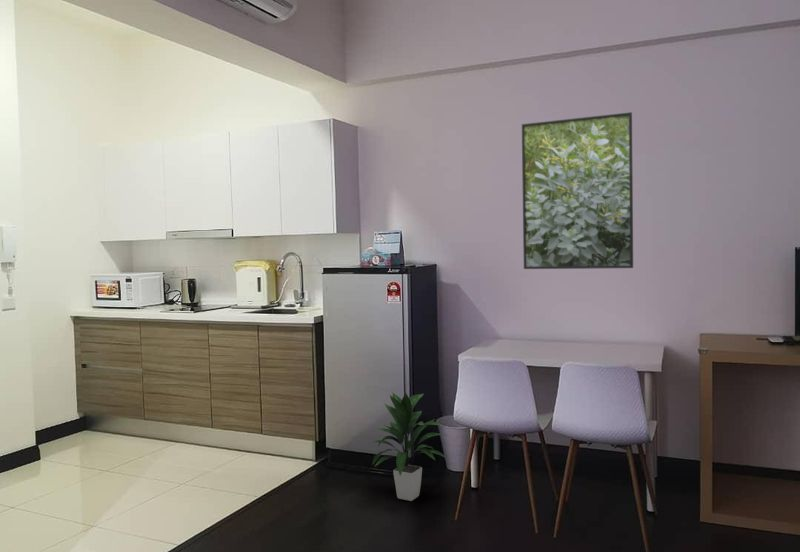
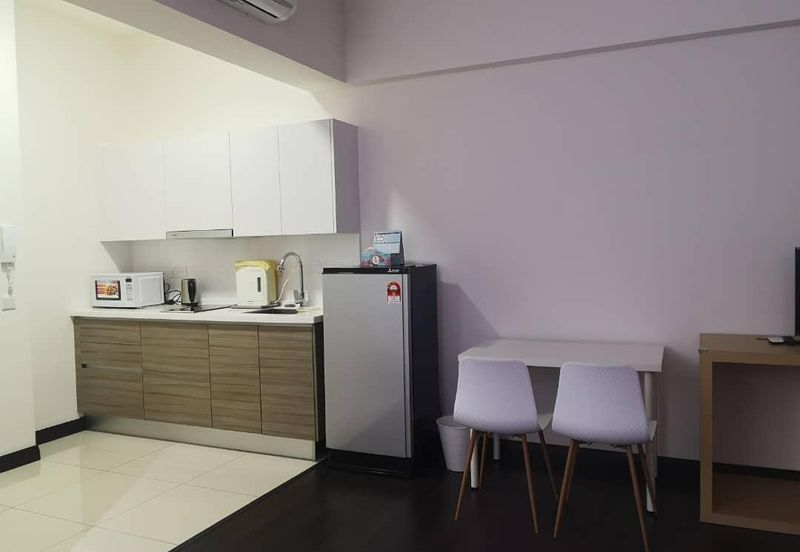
- indoor plant [371,391,448,502]
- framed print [521,111,634,270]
